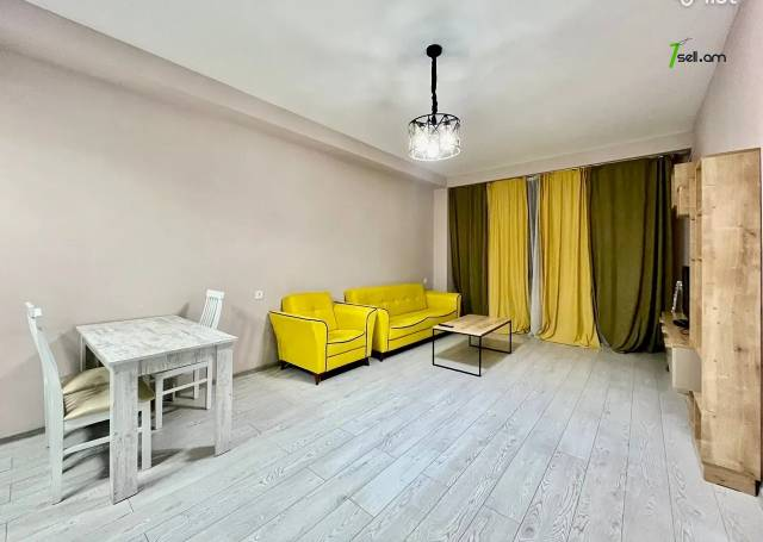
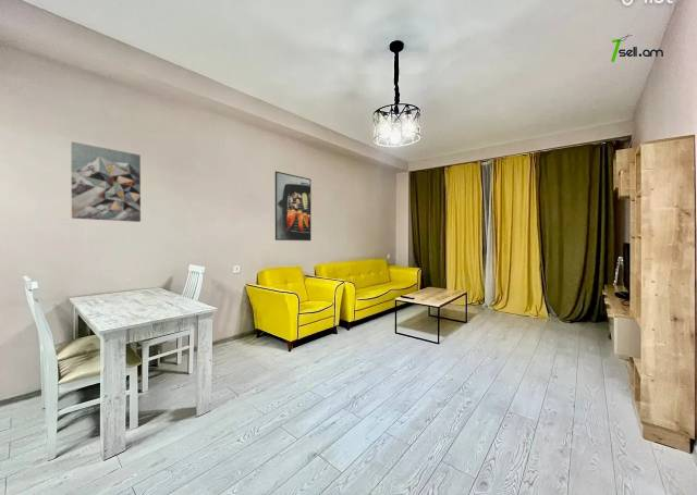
+ wall art [70,140,142,223]
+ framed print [274,170,313,242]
